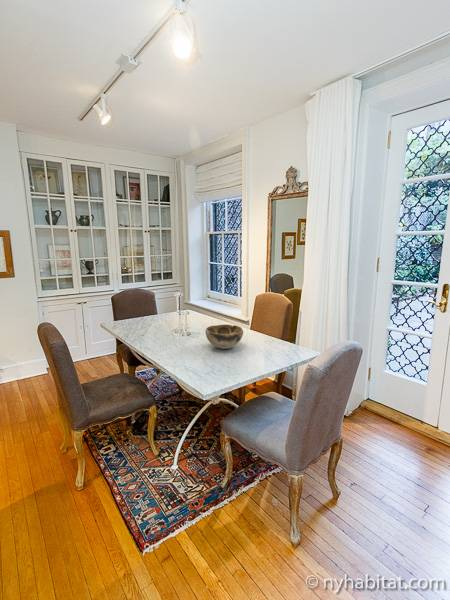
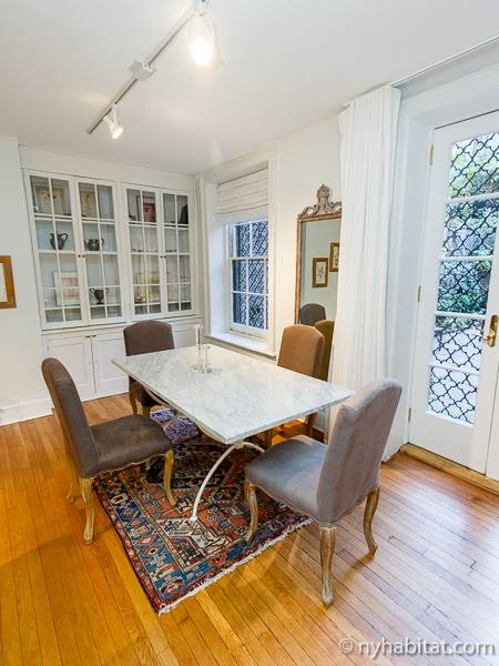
- decorative bowl [204,324,244,350]
